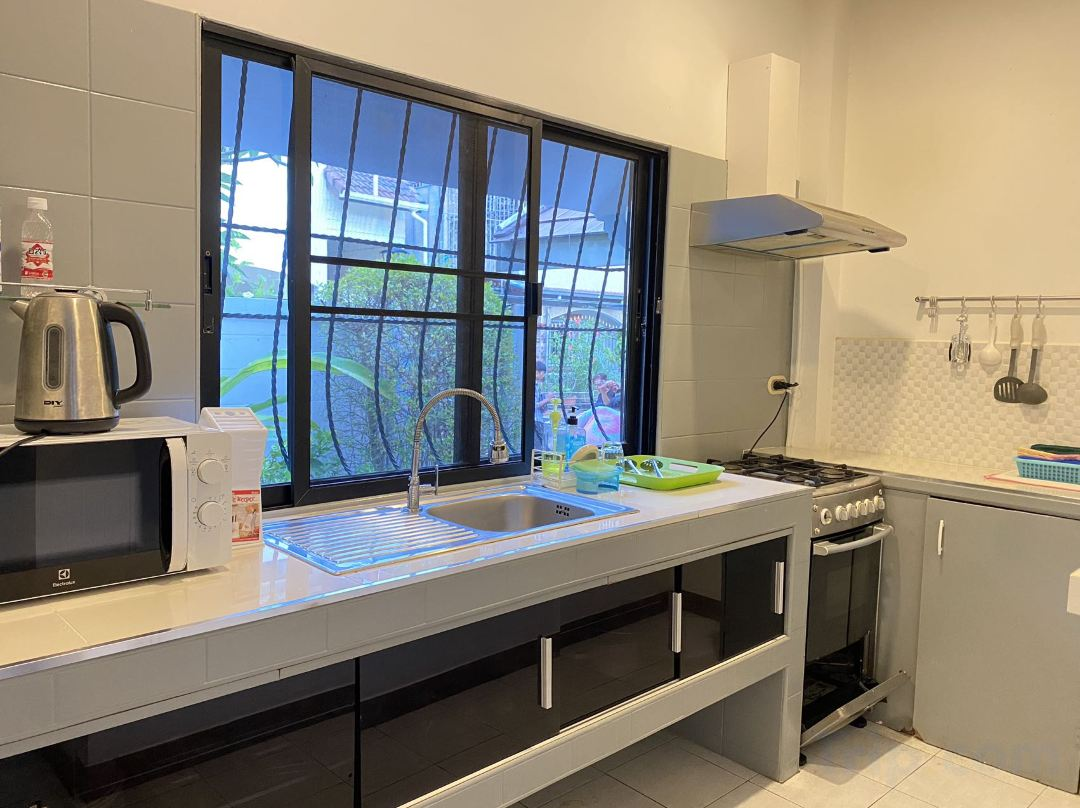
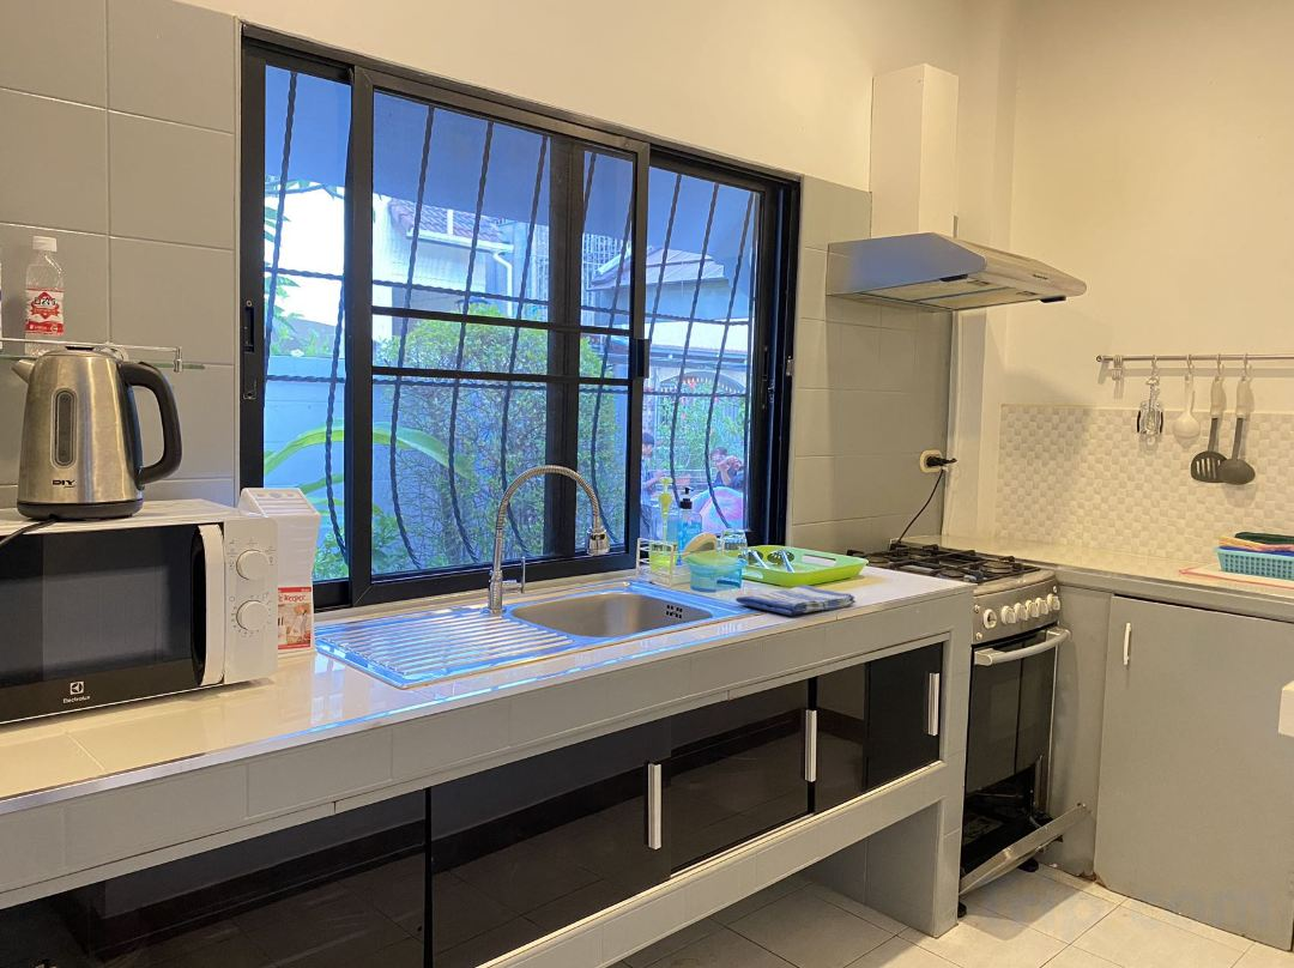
+ dish towel [734,585,857,617]
